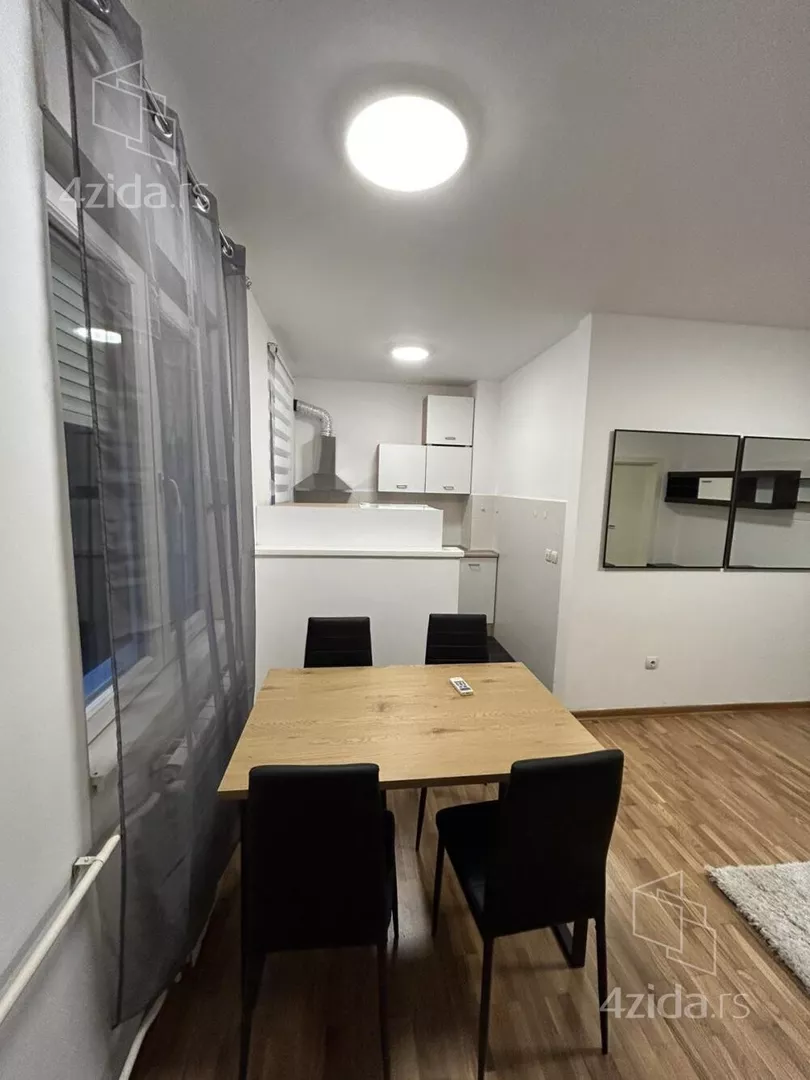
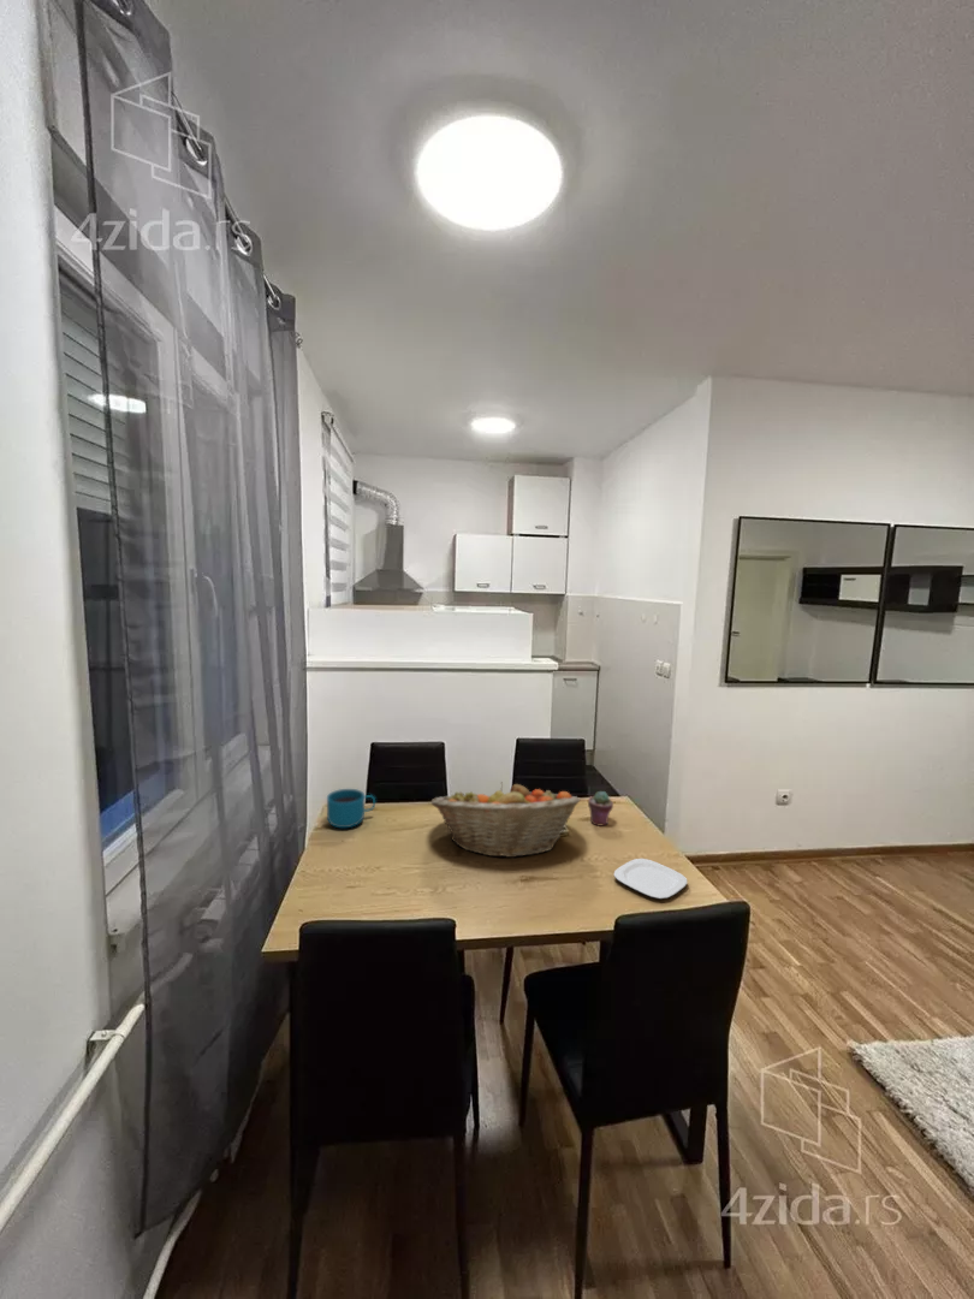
+ plate [613,858,688,900]
+ cup [326,788,376,829]
+ fruit basket [430,781,581,859]
+ potted succulent [587,790,614,826]
